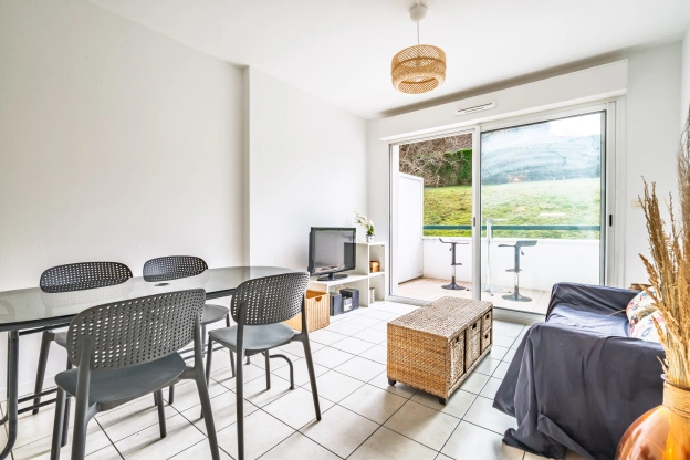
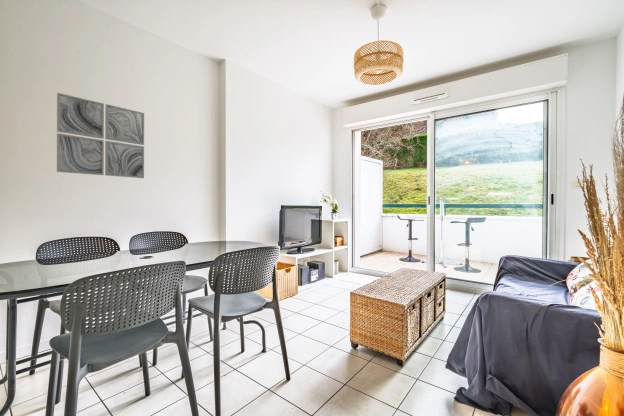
+ wall art [56,92,145,179]
